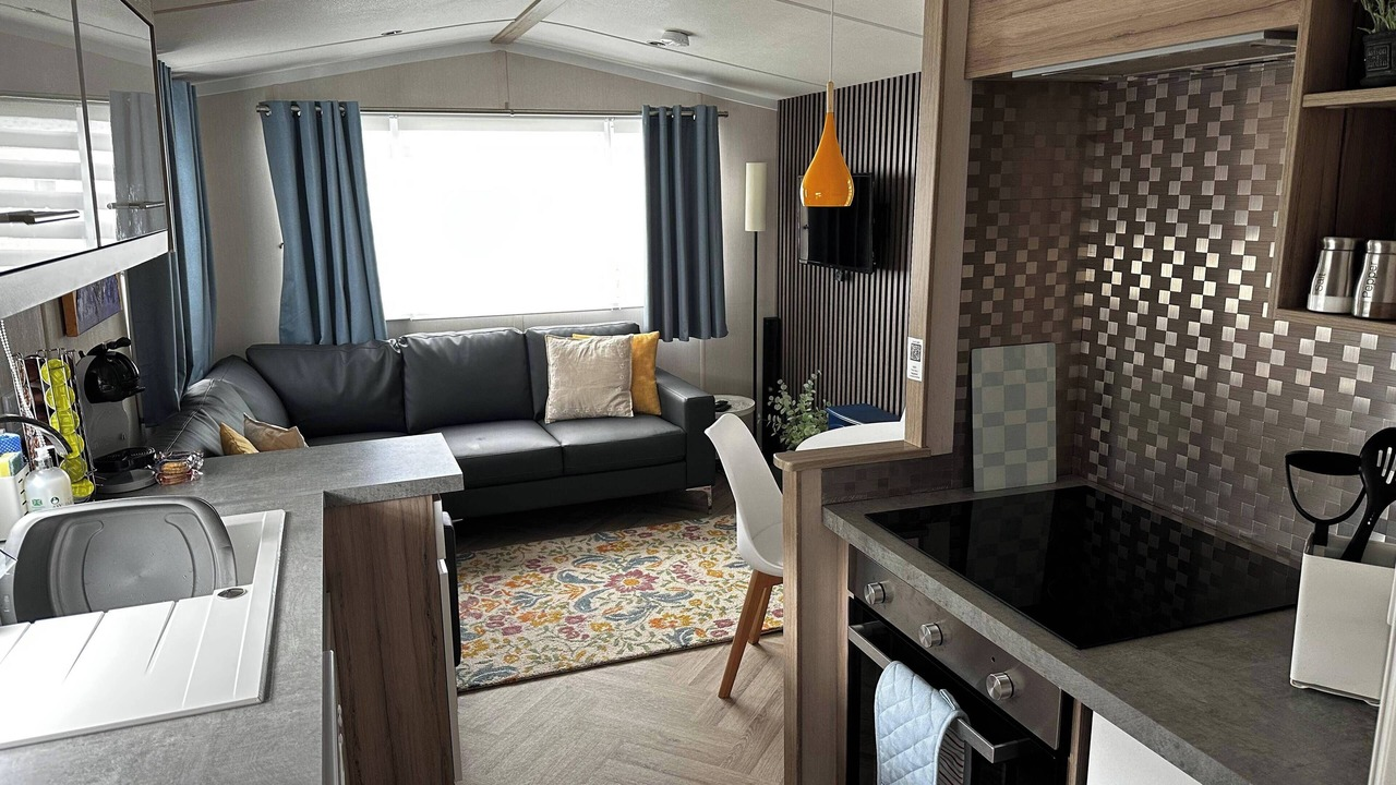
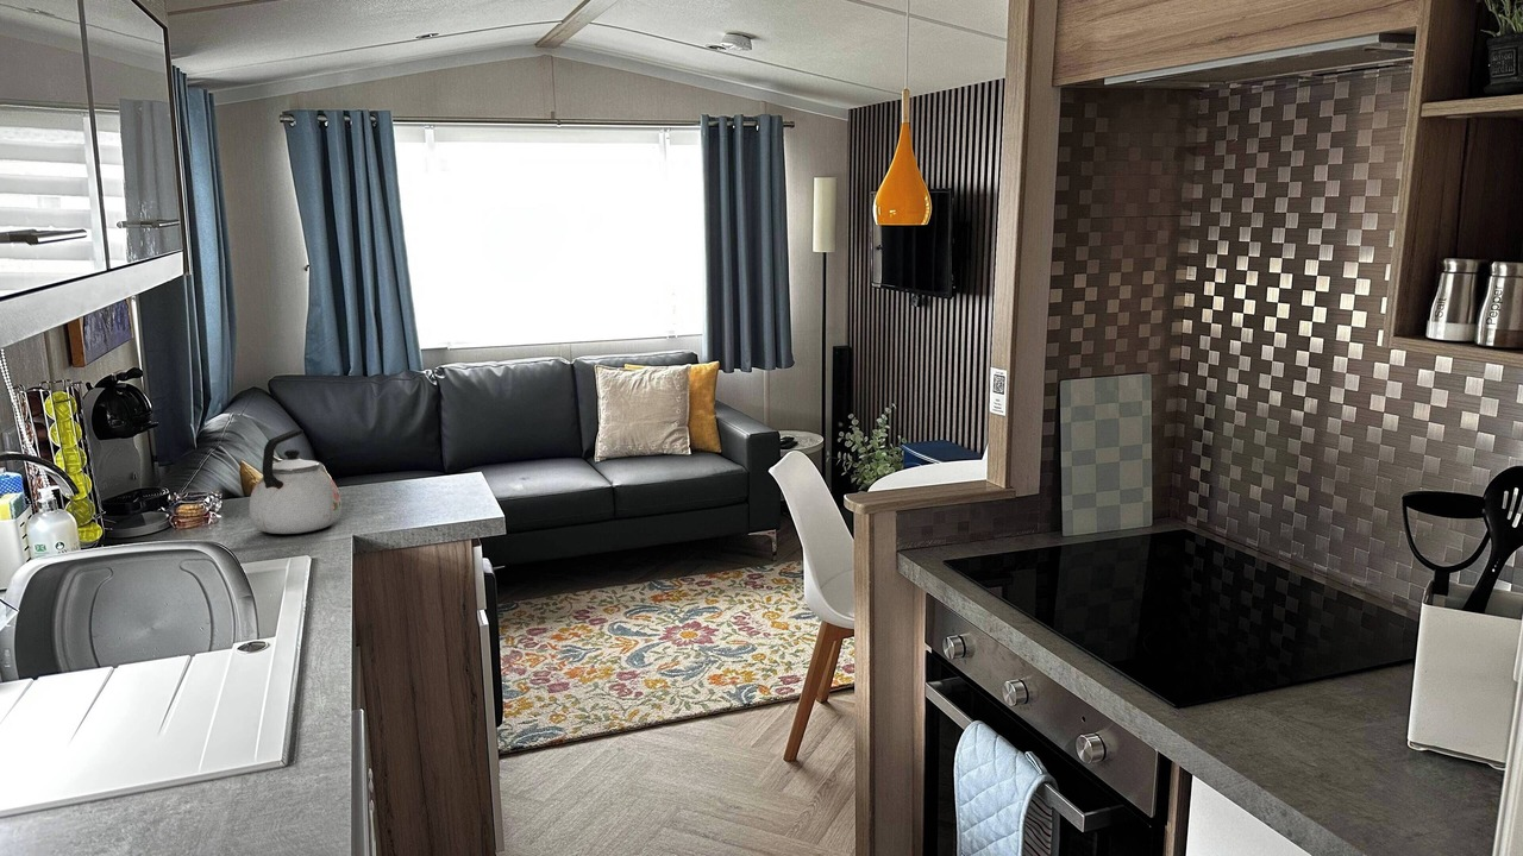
+ kettle [249,428,343,535]
